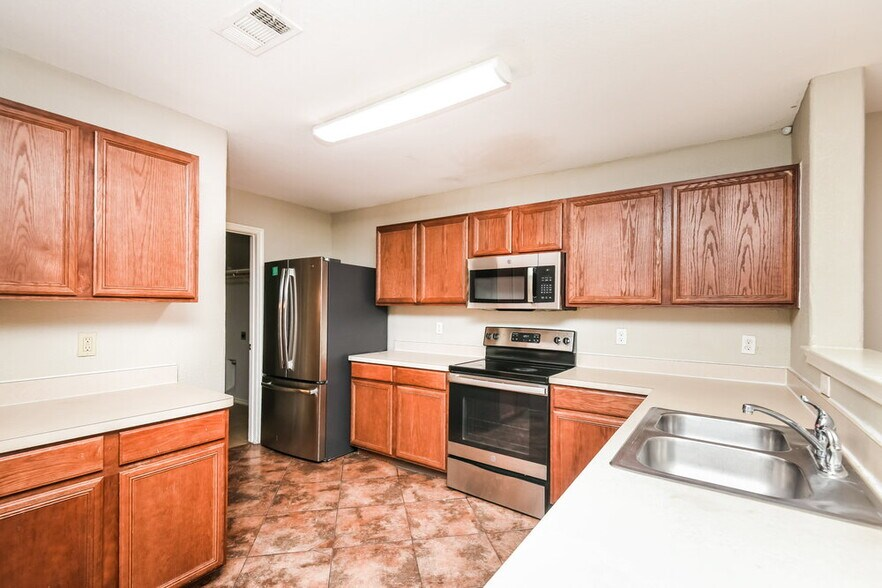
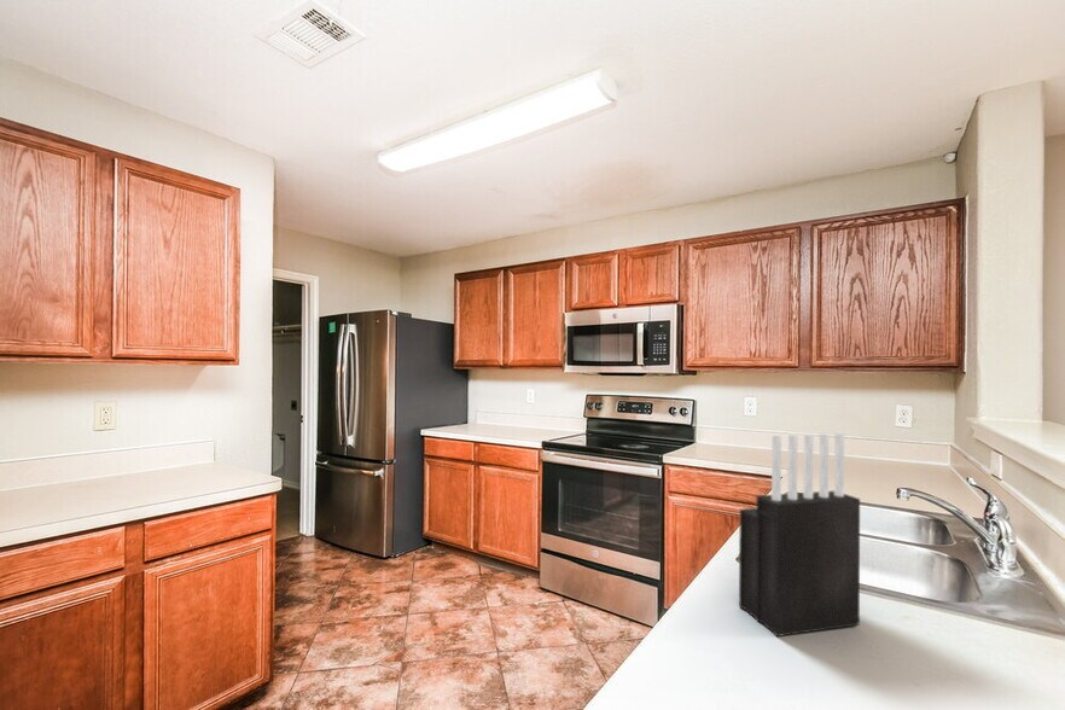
+ knife block [738,431,861,638]
